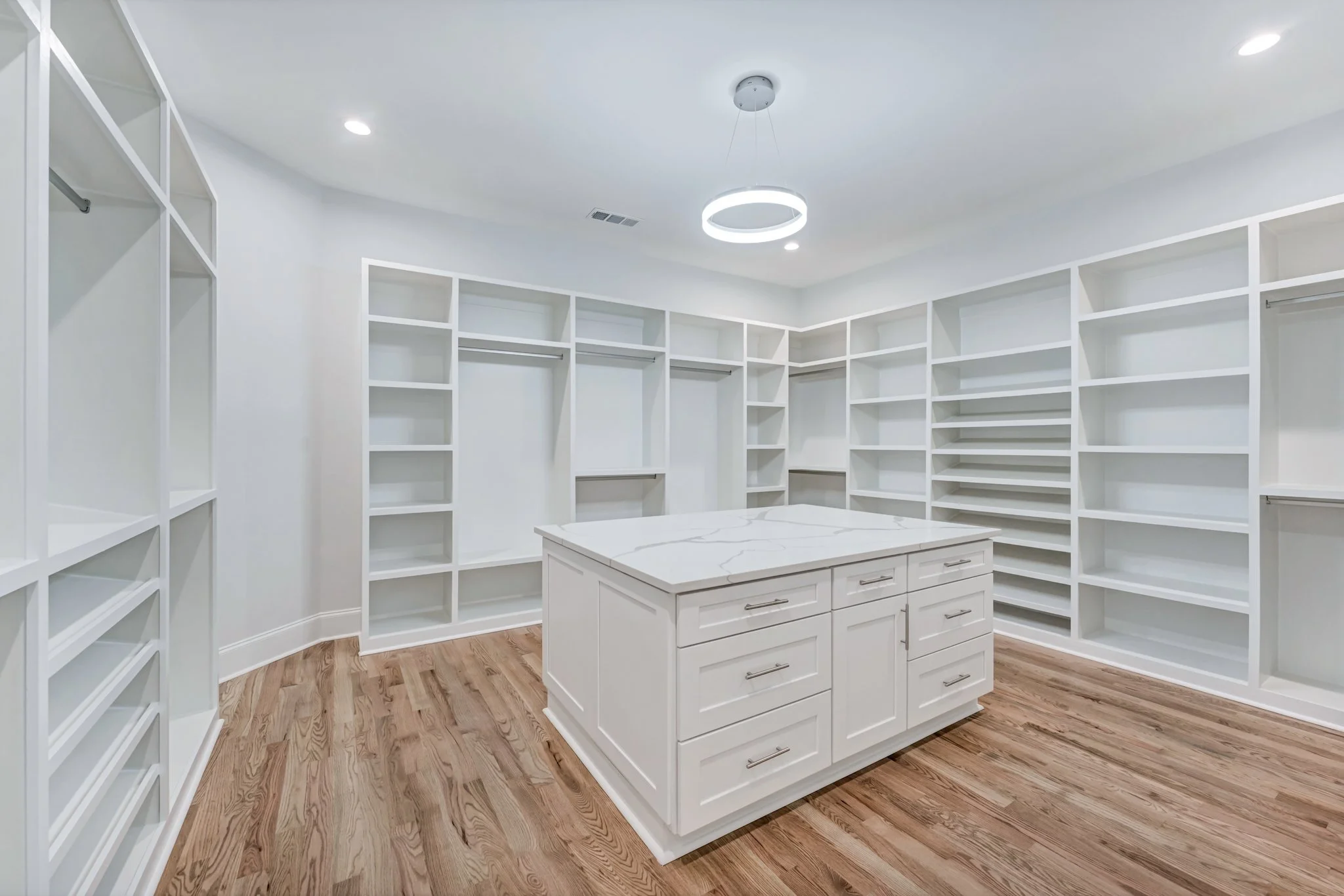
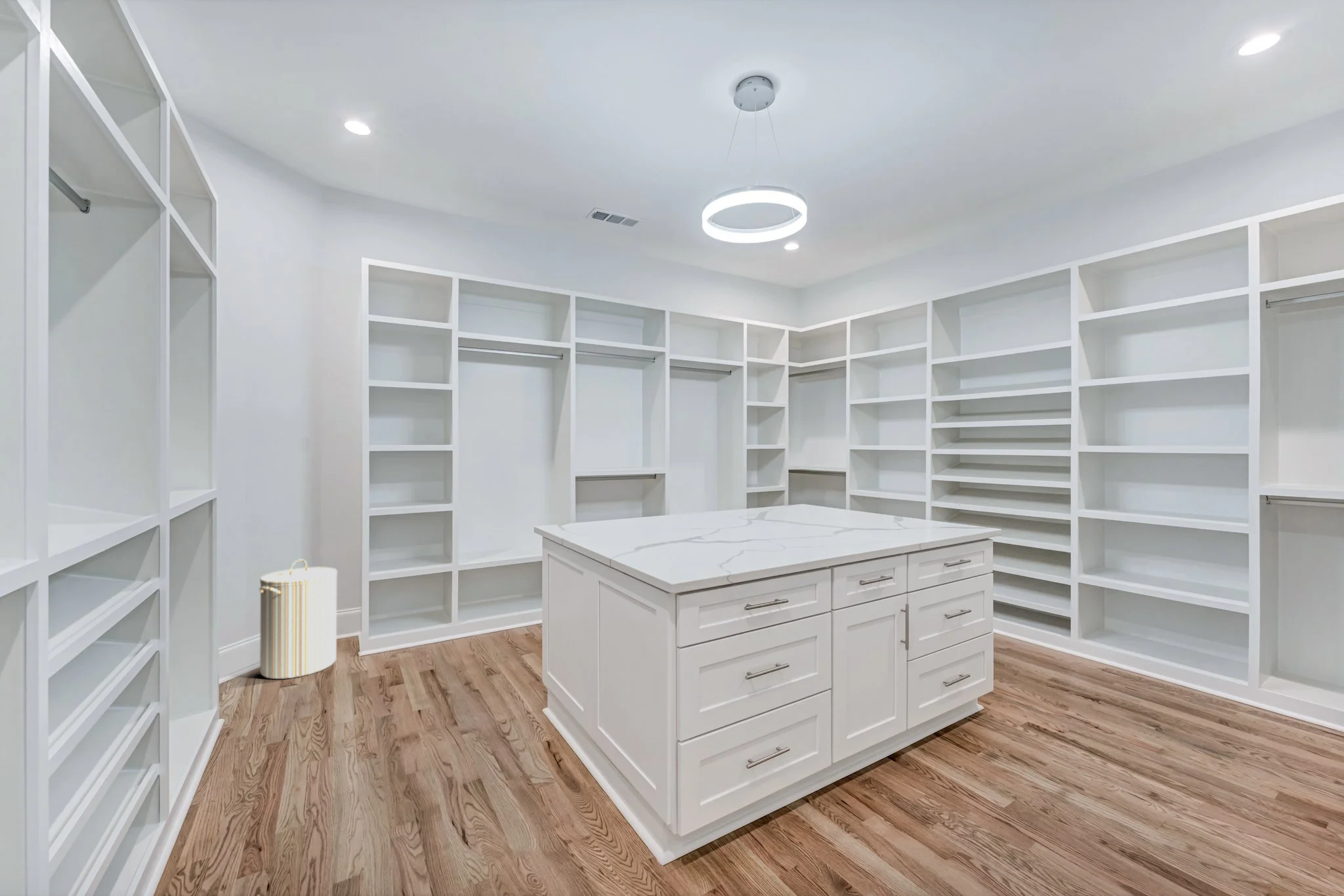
+ laundry hamper [259,558,338,680]
